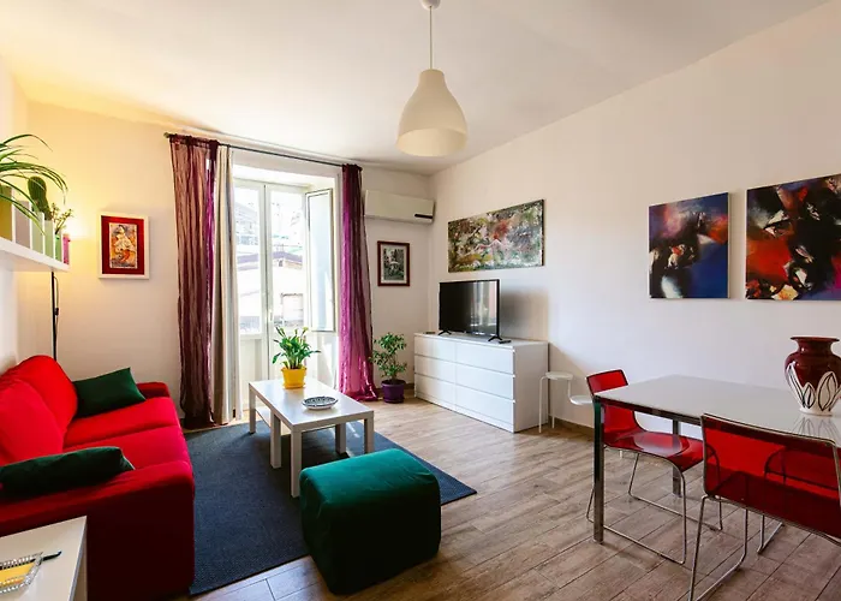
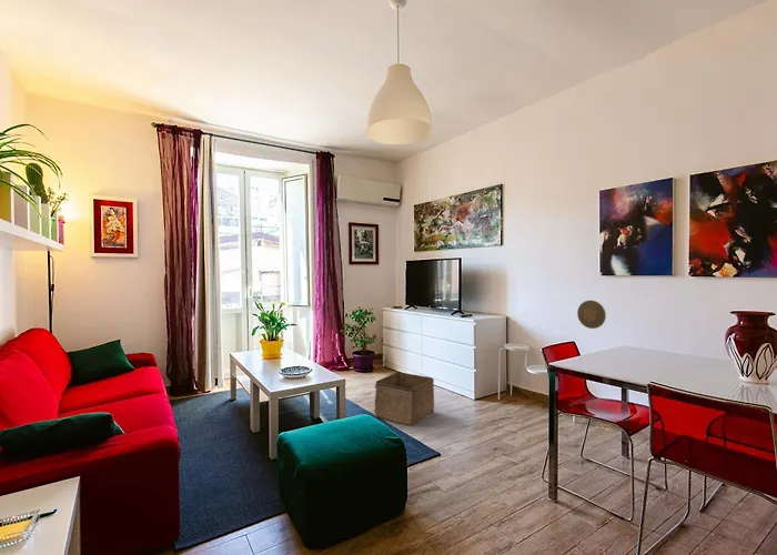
+ decorative plate [576,300,607,330]
+ storage bin [374,371,435,427]
